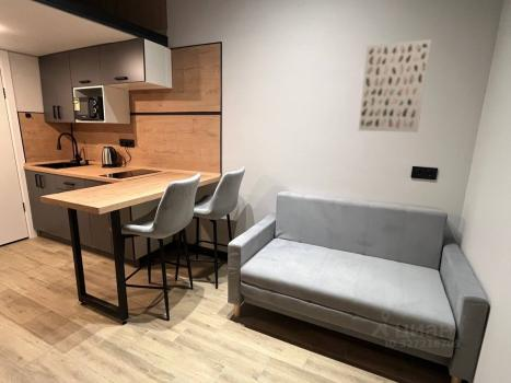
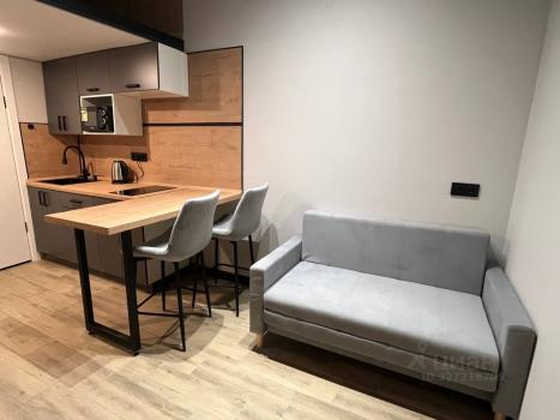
- wall art [358,38,432,134]
